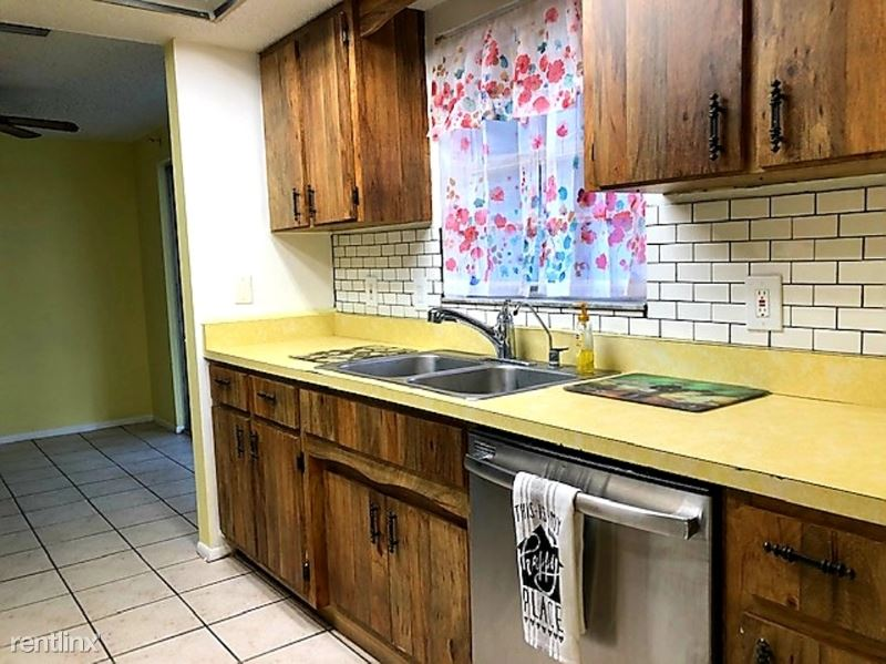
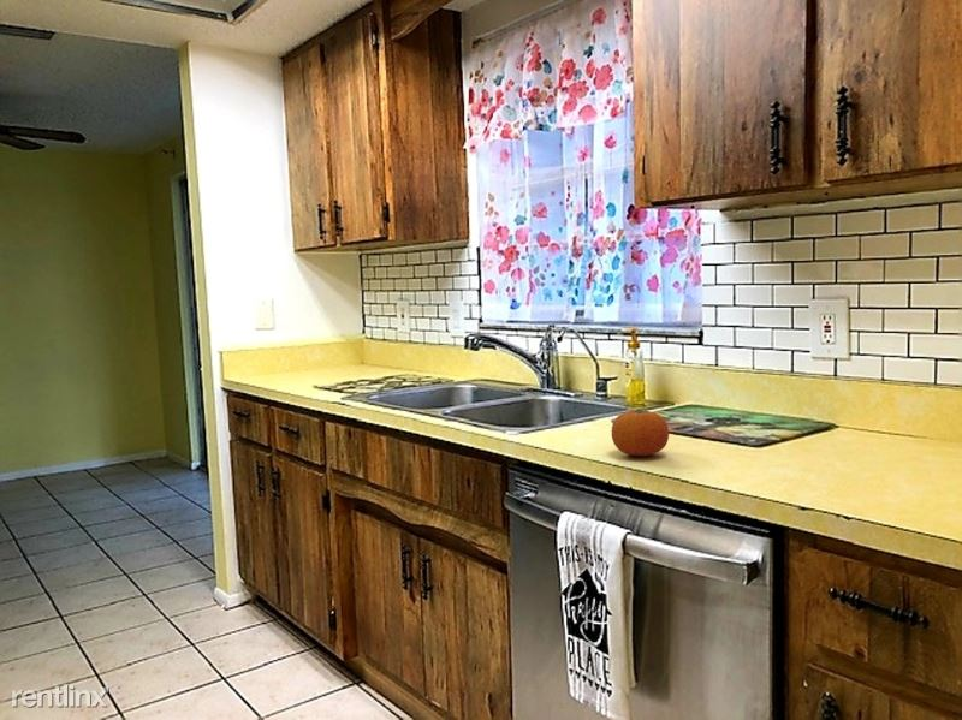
+ fruit [611,409,670,457]
